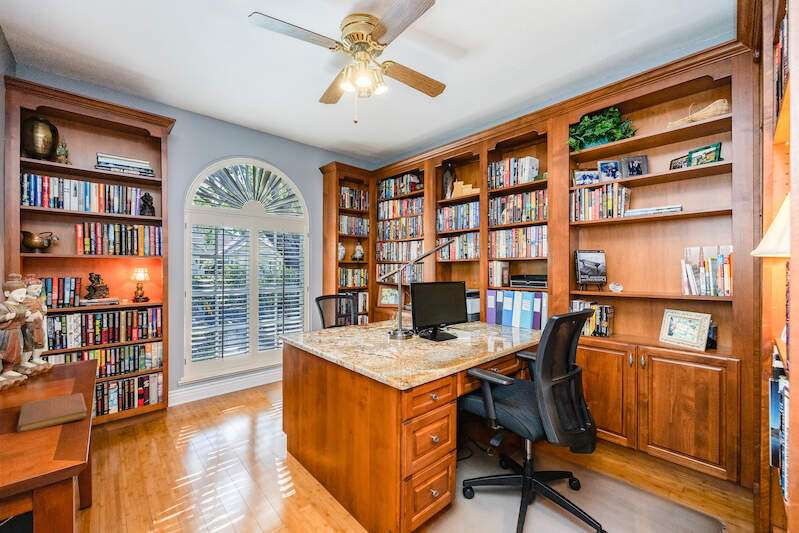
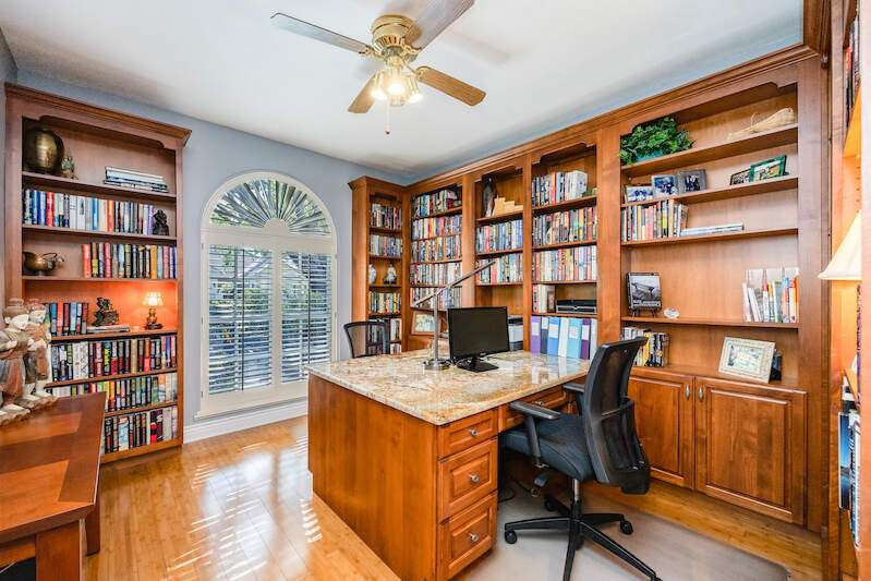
- notebook [16,392,88,434]
